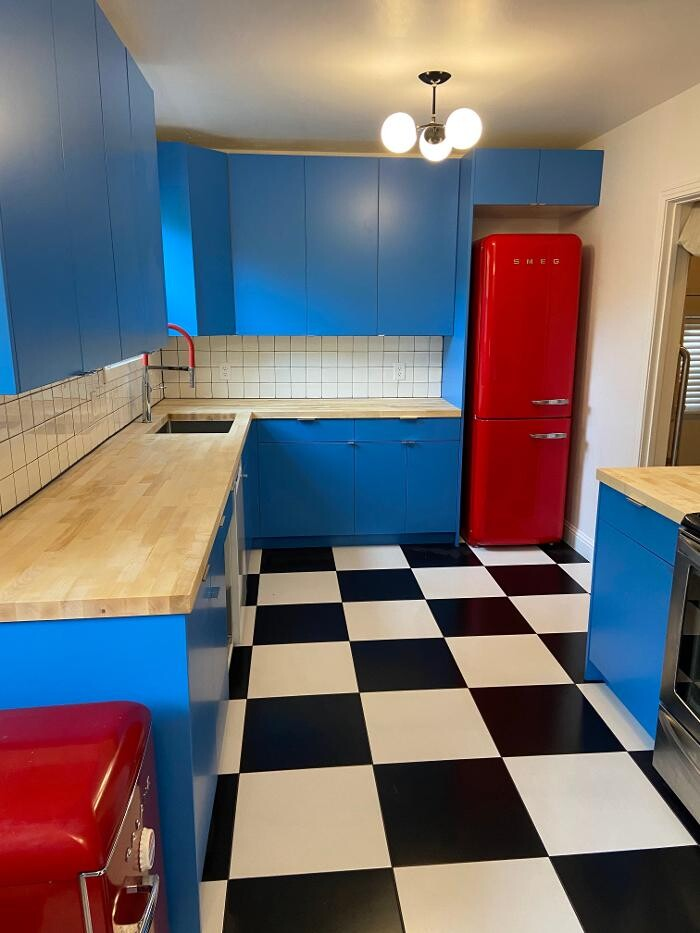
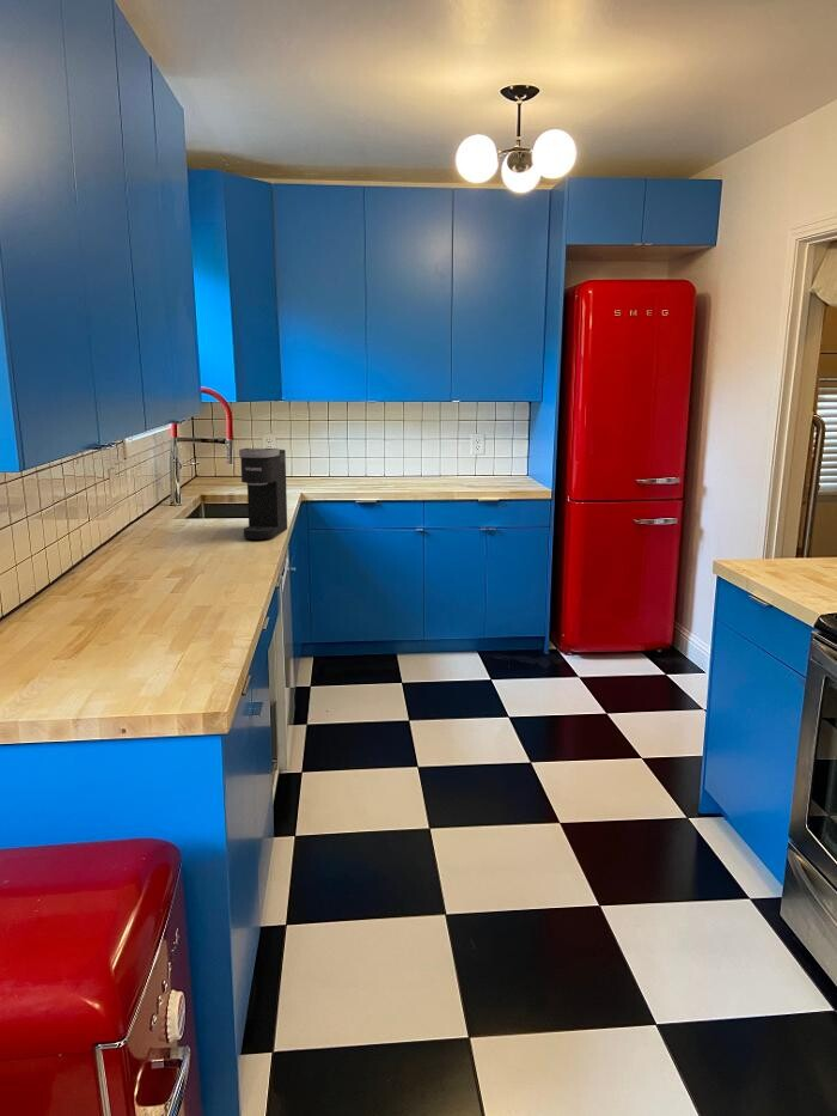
+ coffee maker [238,447,288,541]
